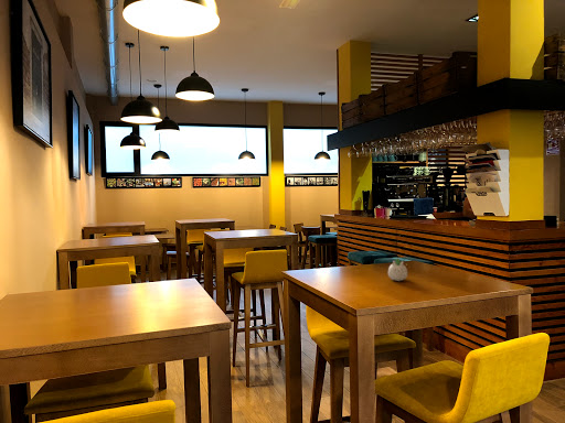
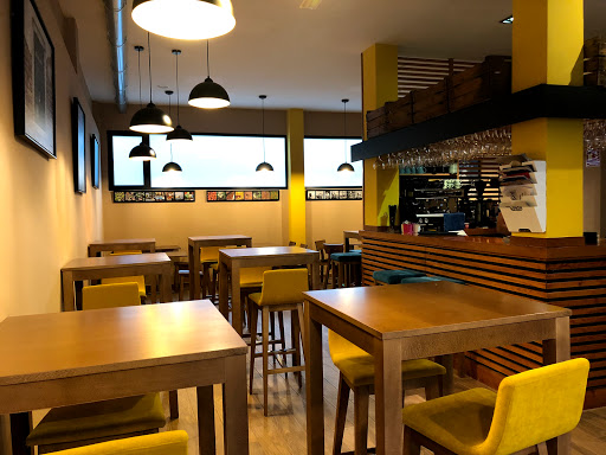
- succulent planter [387,257,408,282]
